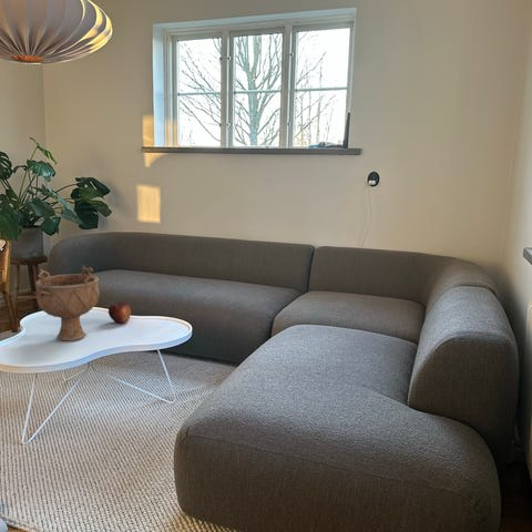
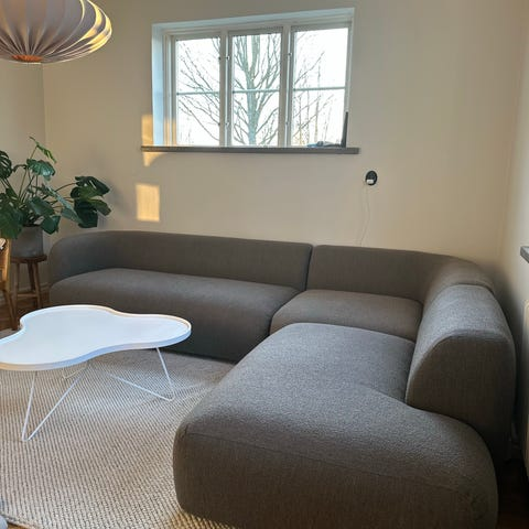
- decorative bowl [34,265,101,342]
- fruit [108,301,132,325]
